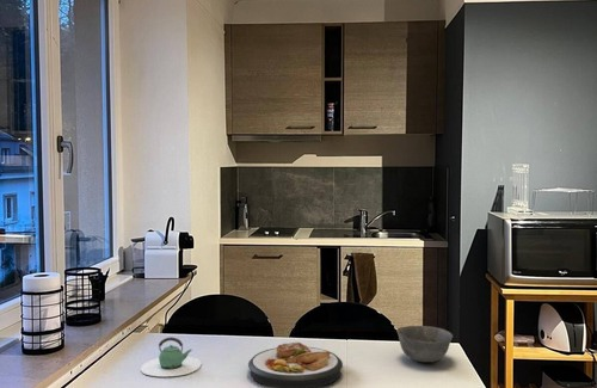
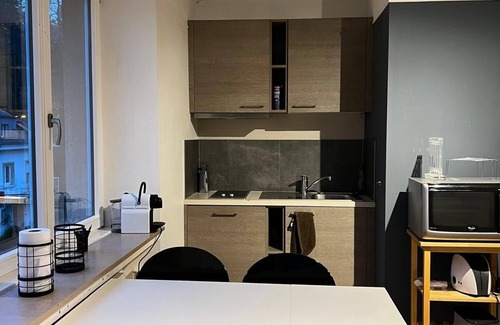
- teapot [140,337,202,377]
- plate [247,341,344,388]
- bowl [396,325,454,363]
